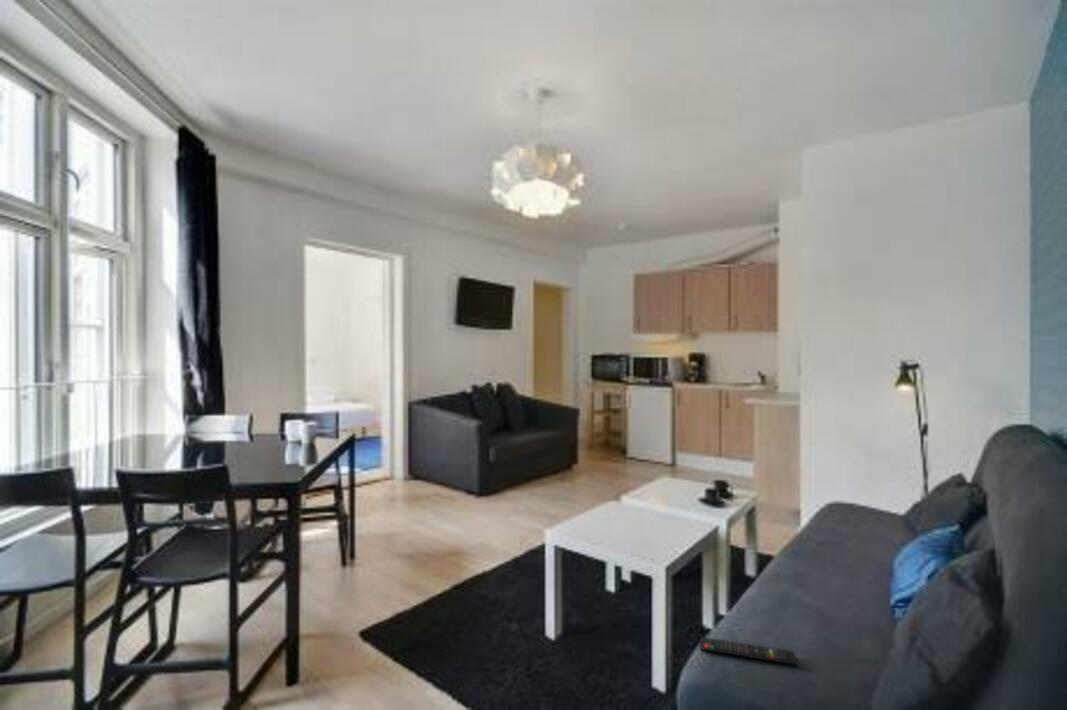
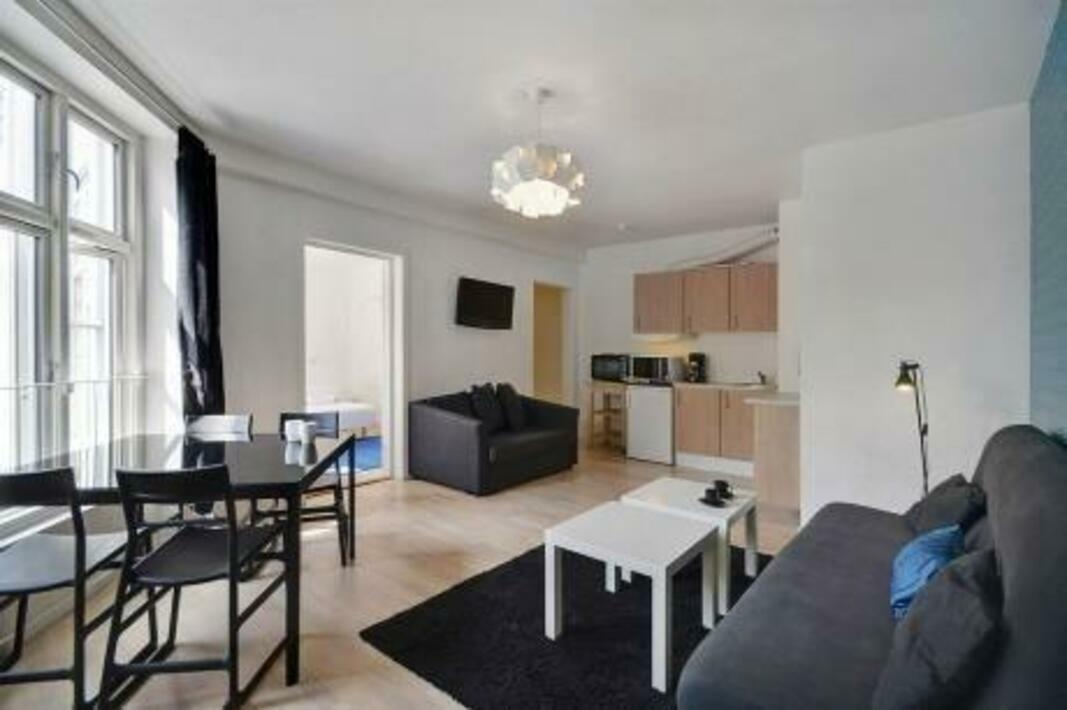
- remote control [699,636,799,666]
